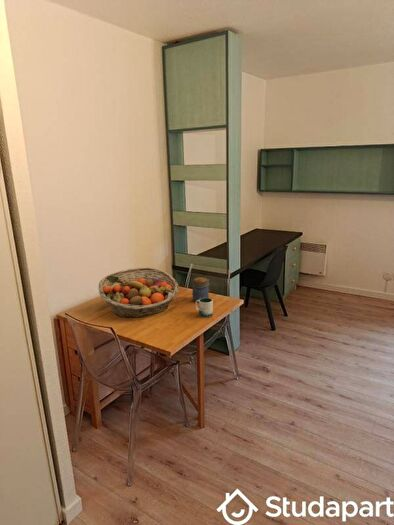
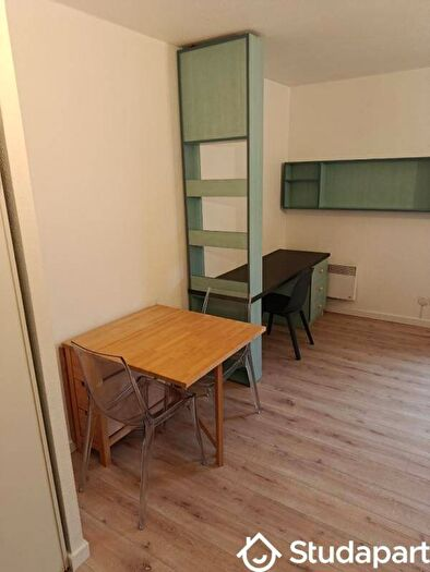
- jar [191,276,211,303]
- mug [194,297,214,318]
- fruit basket [98,267,180,319]
